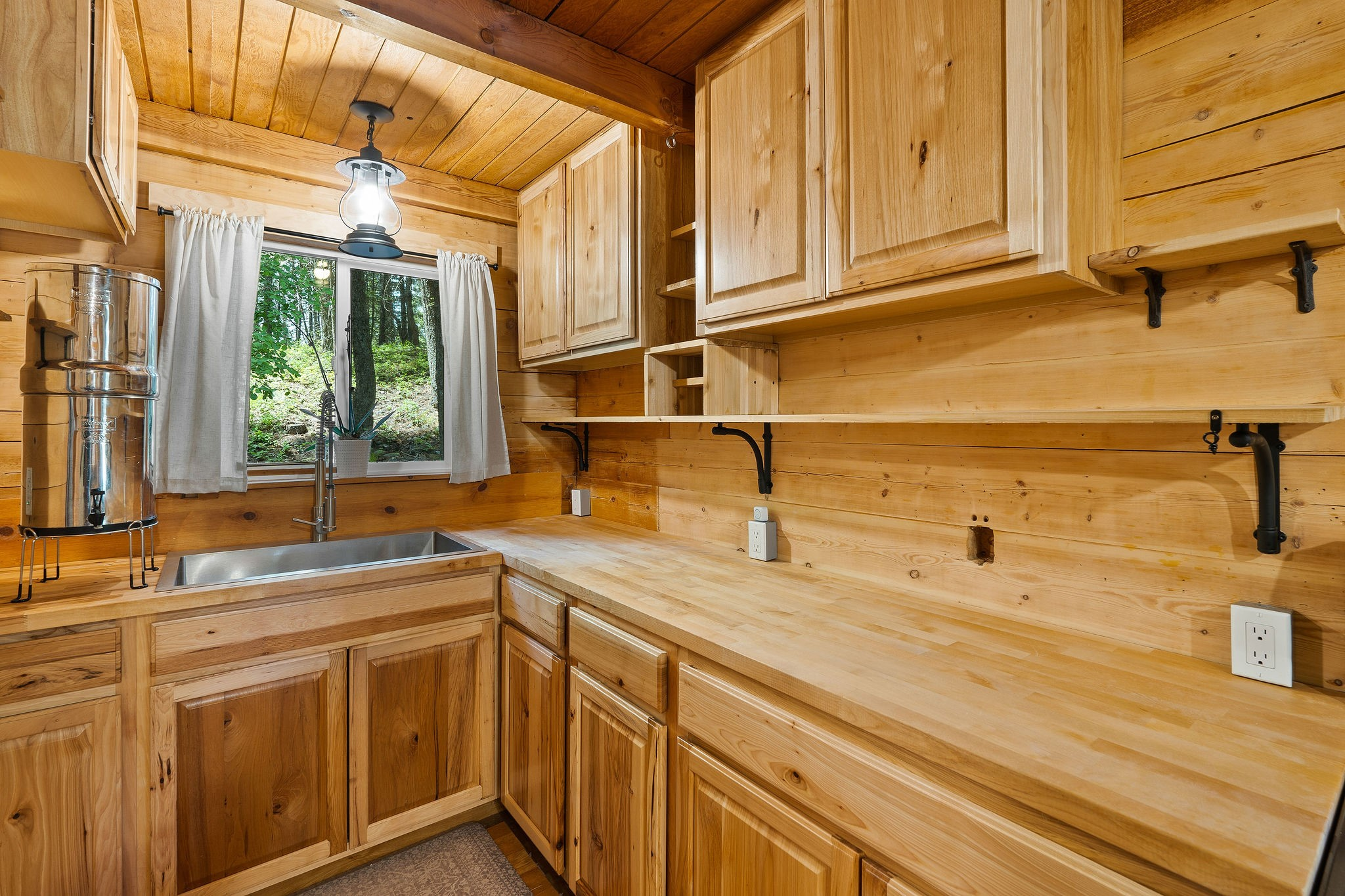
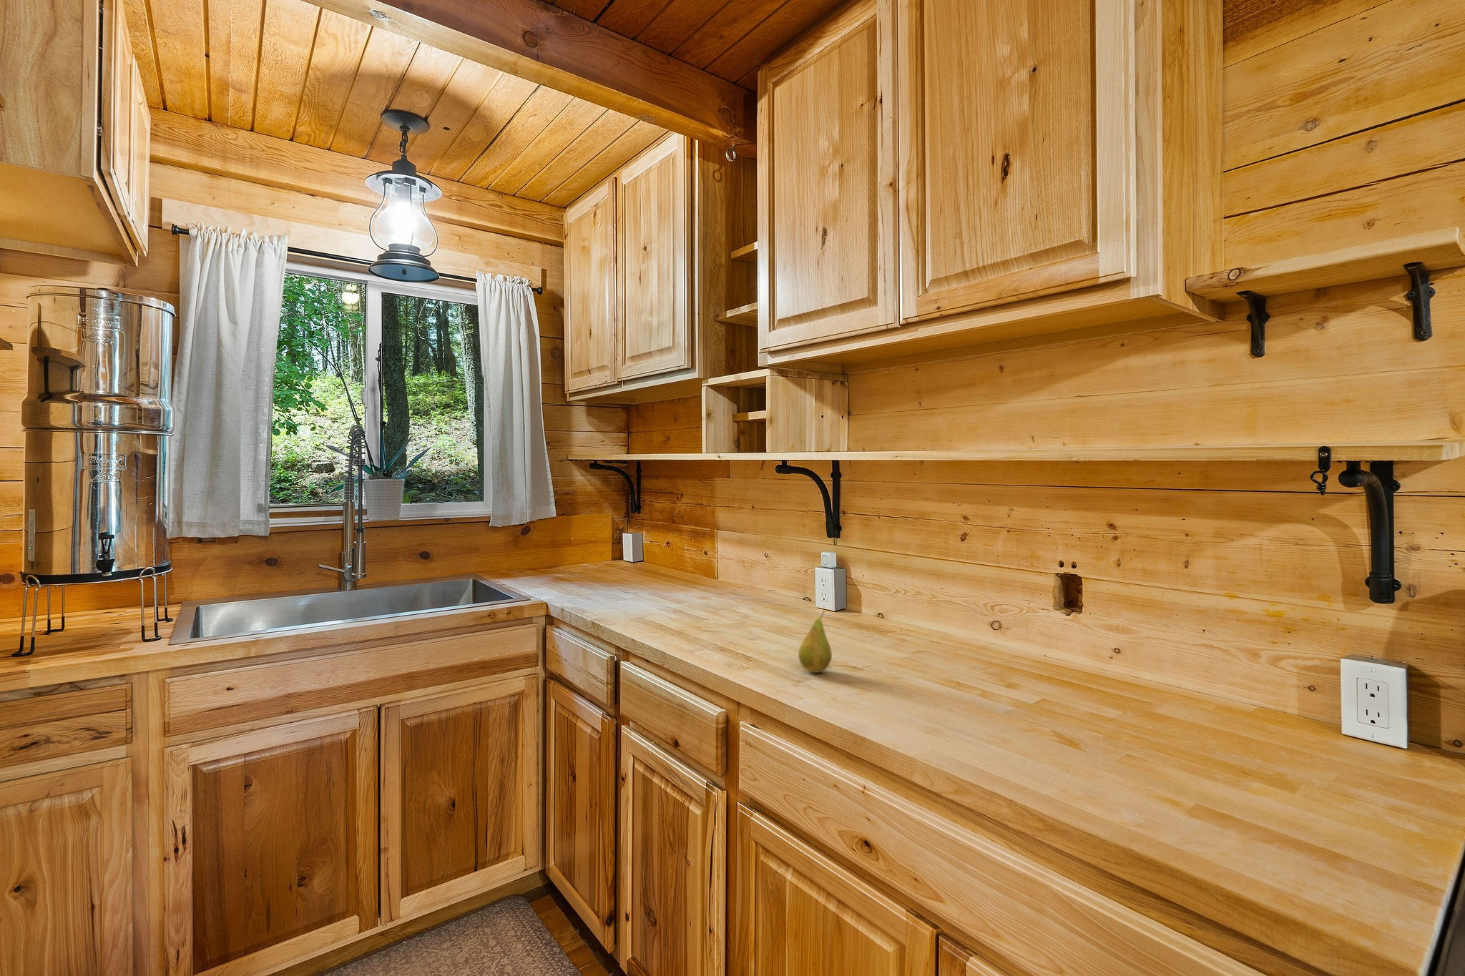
+ fruit [797,610,832,673]
